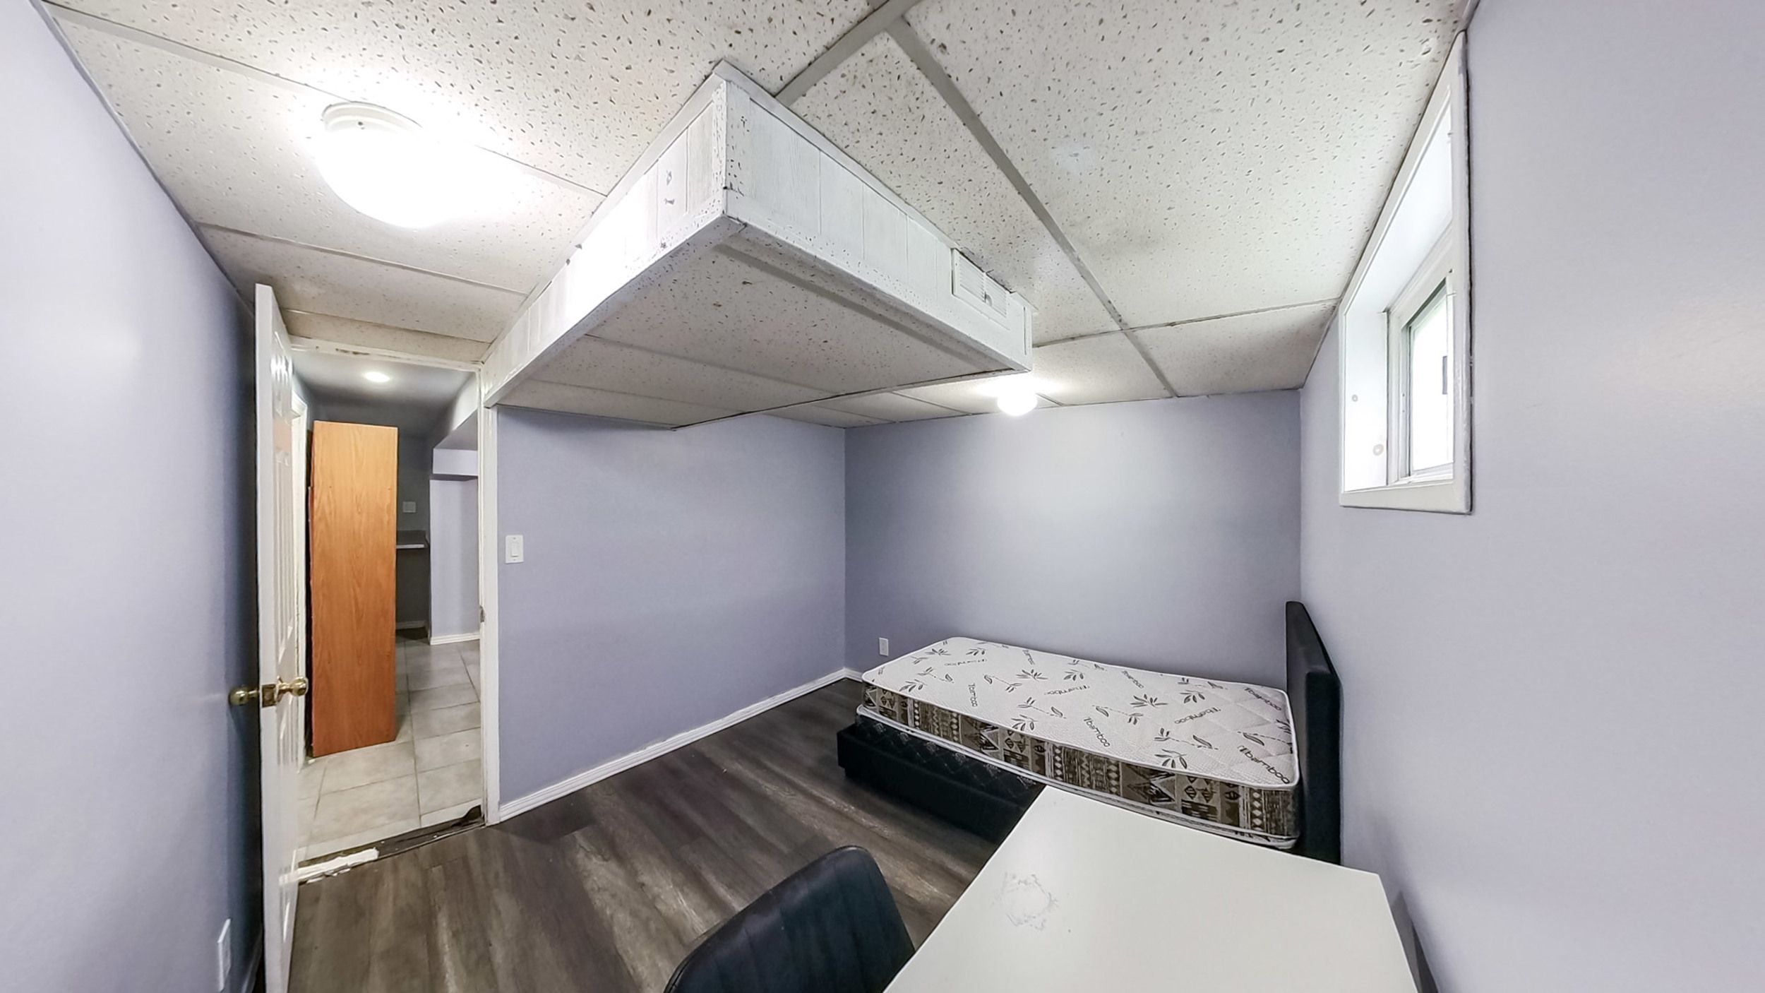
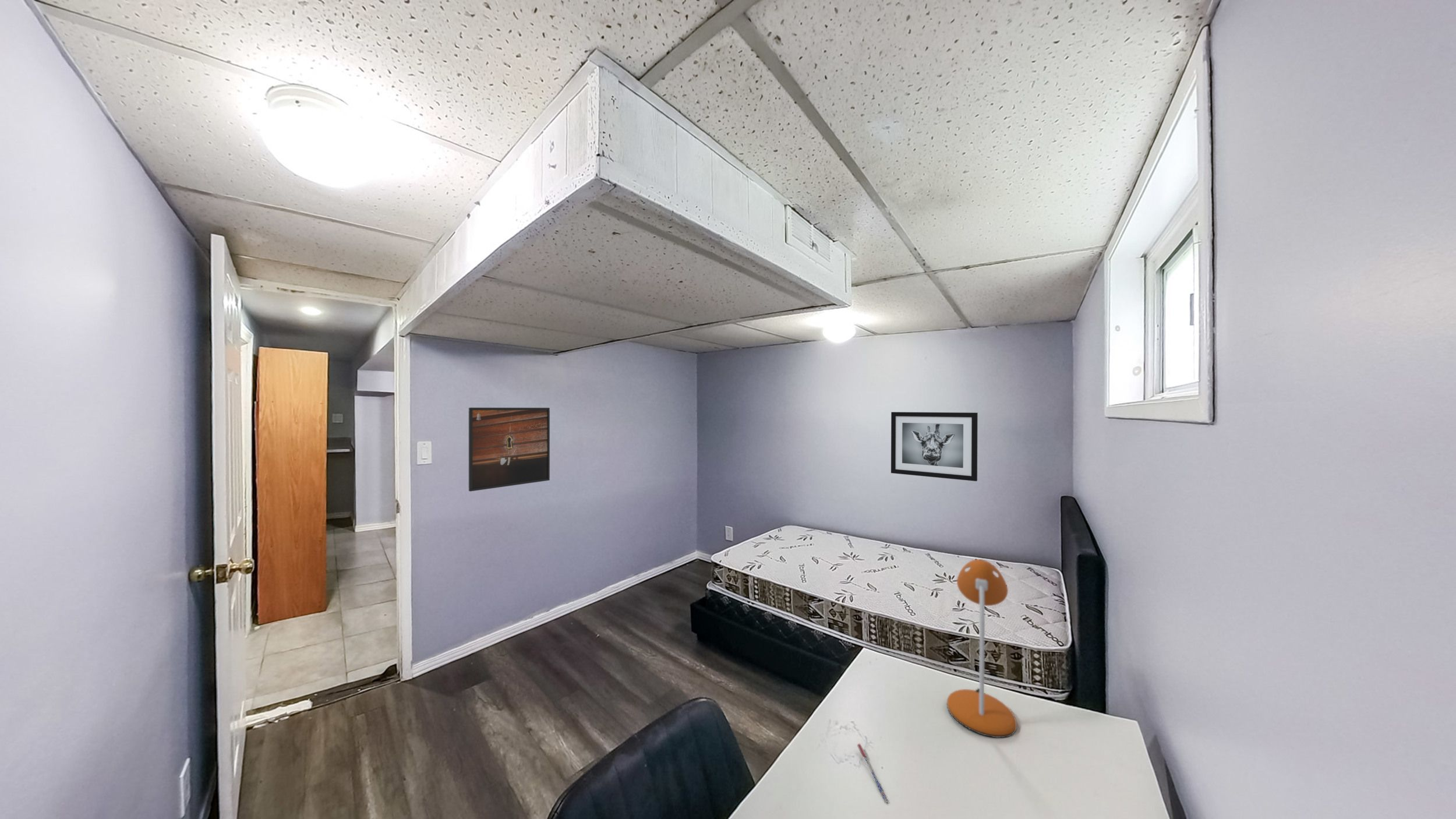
+ wall art [890,411,978,482]
+ desk lamp [946,559,1017,738]
+ pen [857,743,890,804]
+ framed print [468,407,550,492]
